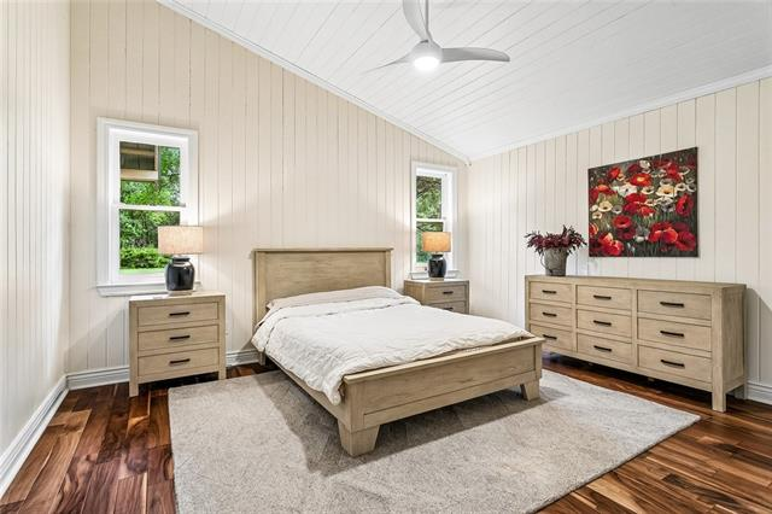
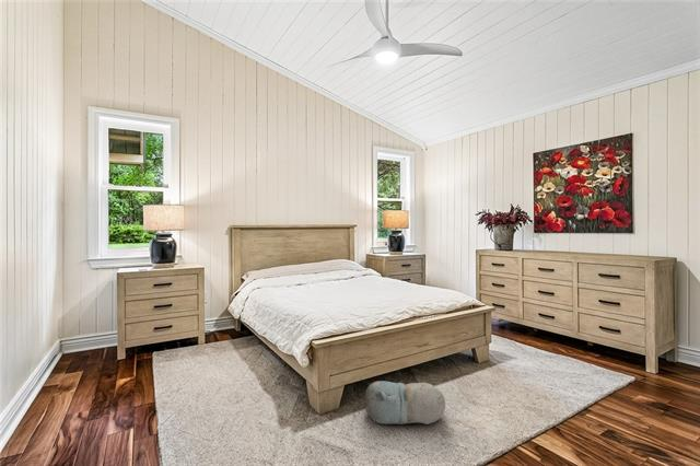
+ plush toy [364,380,446,426]
